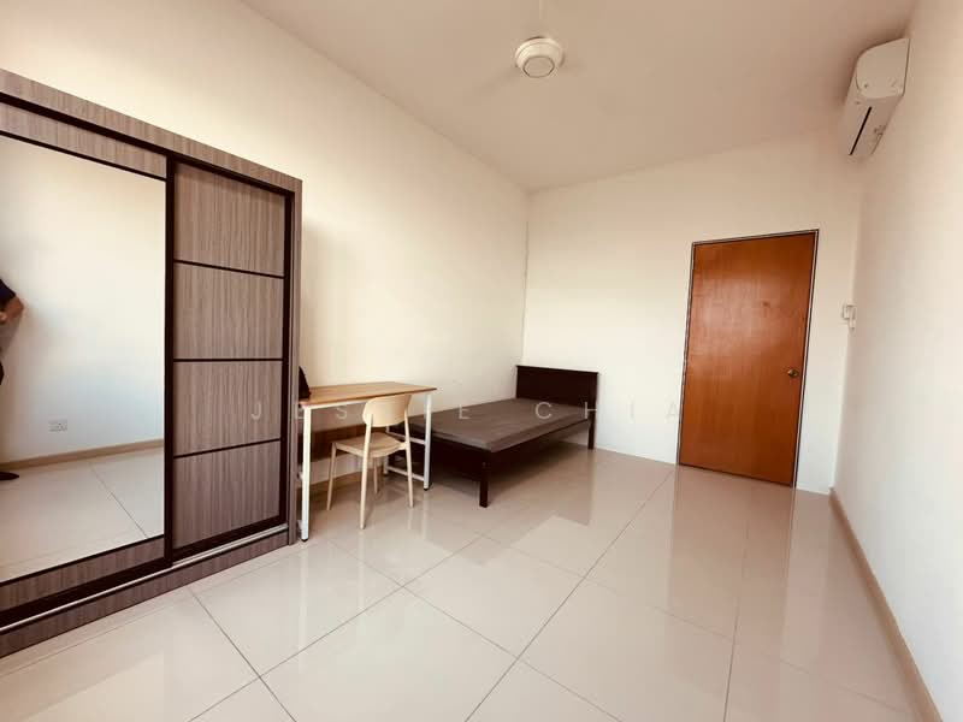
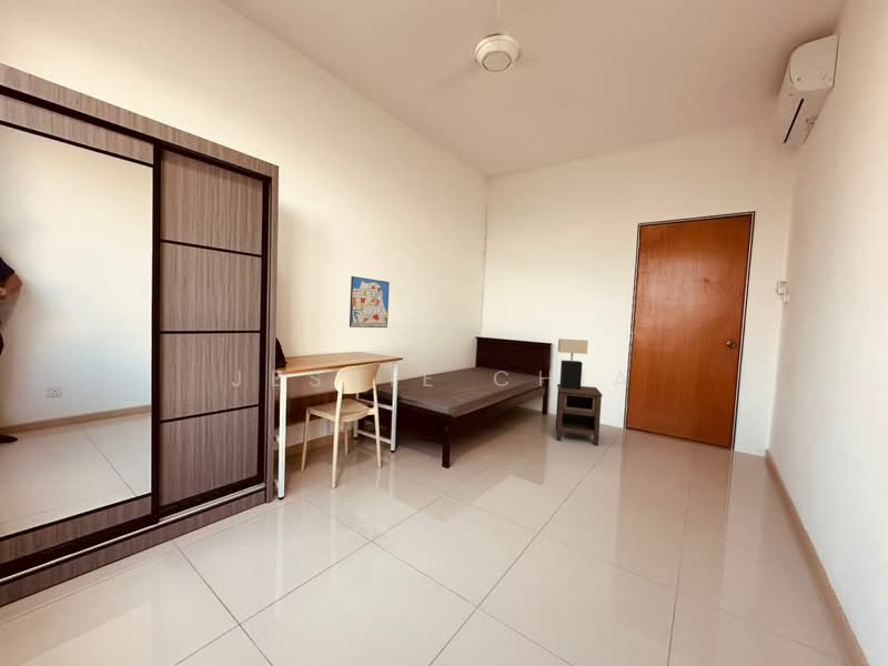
+ table lamp [557,337,589,390]
+ nightstand [554,383,604,446]
+ wall art [349,275,391,329]
